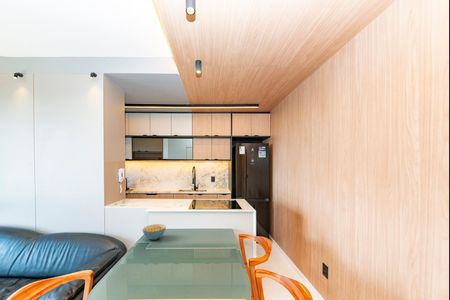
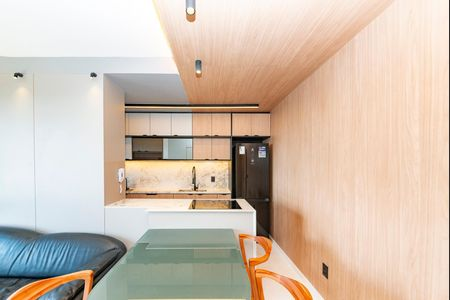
- cereal bowl [142,223,167,241]
